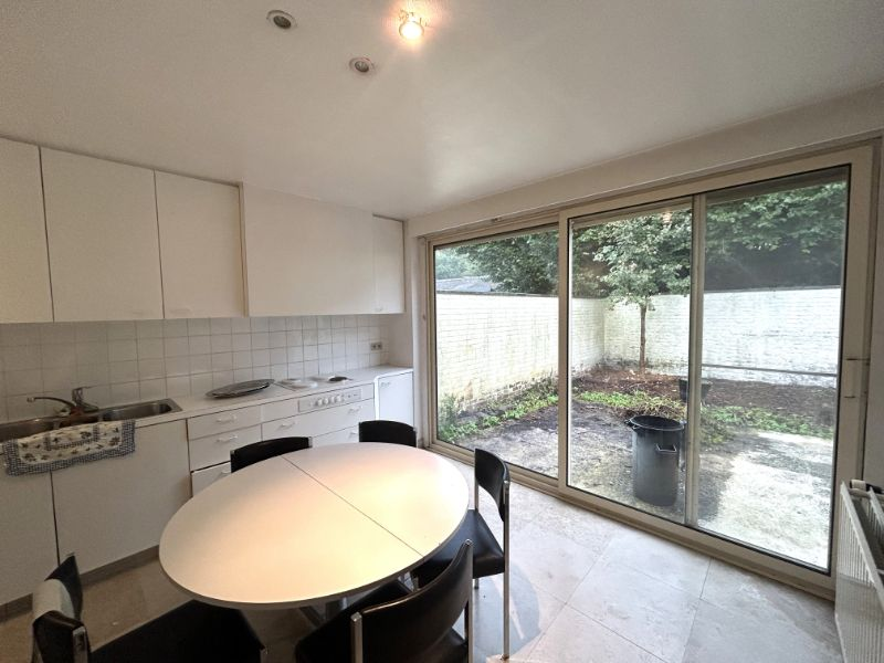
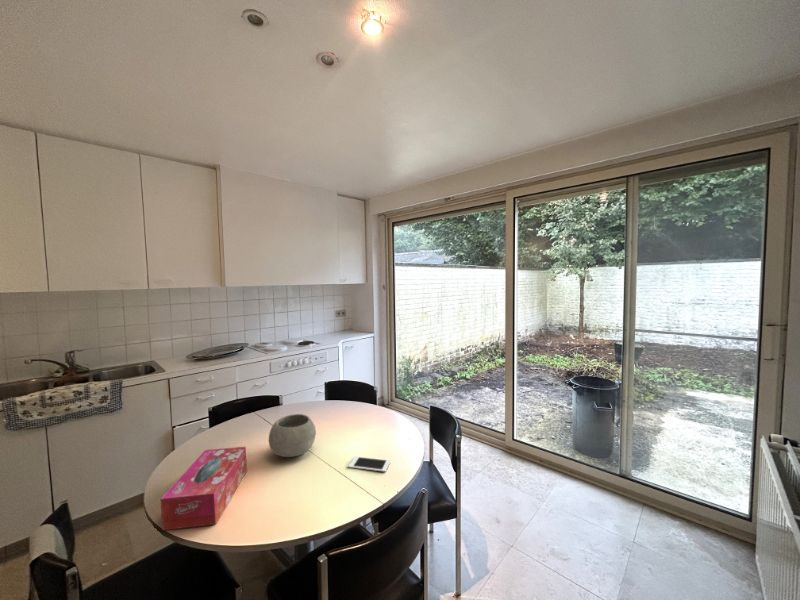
+ cell phone [347,455,391,473]
+ tissue box [160,446,248,531]
+ bowl [268,413,317,458]
